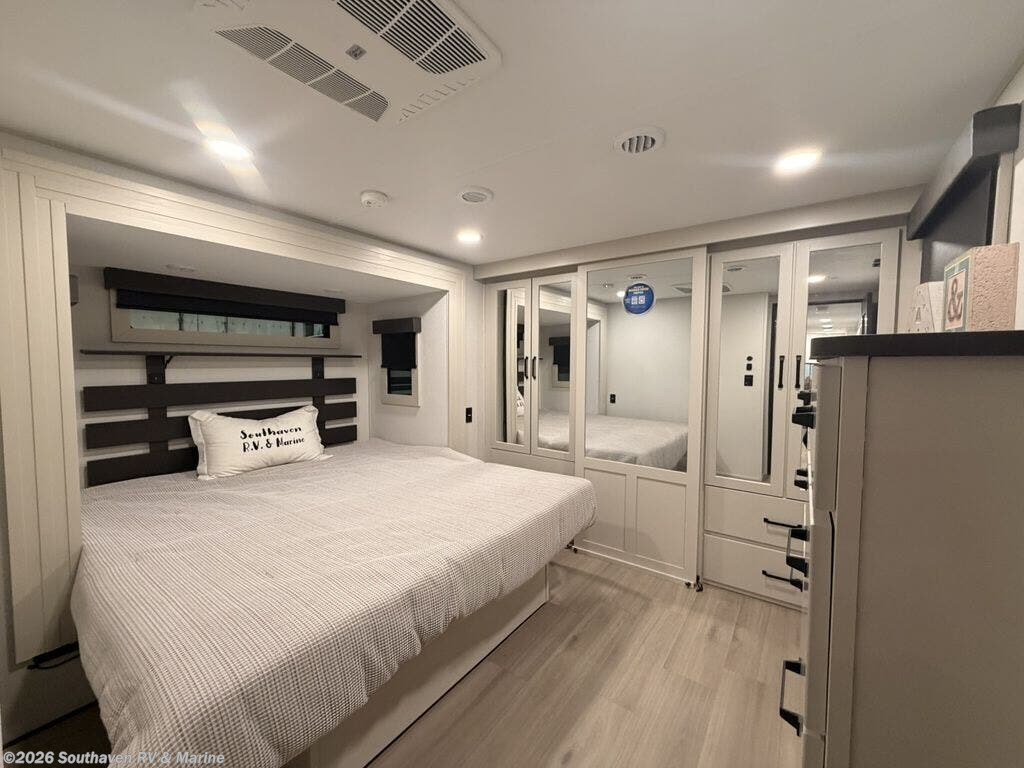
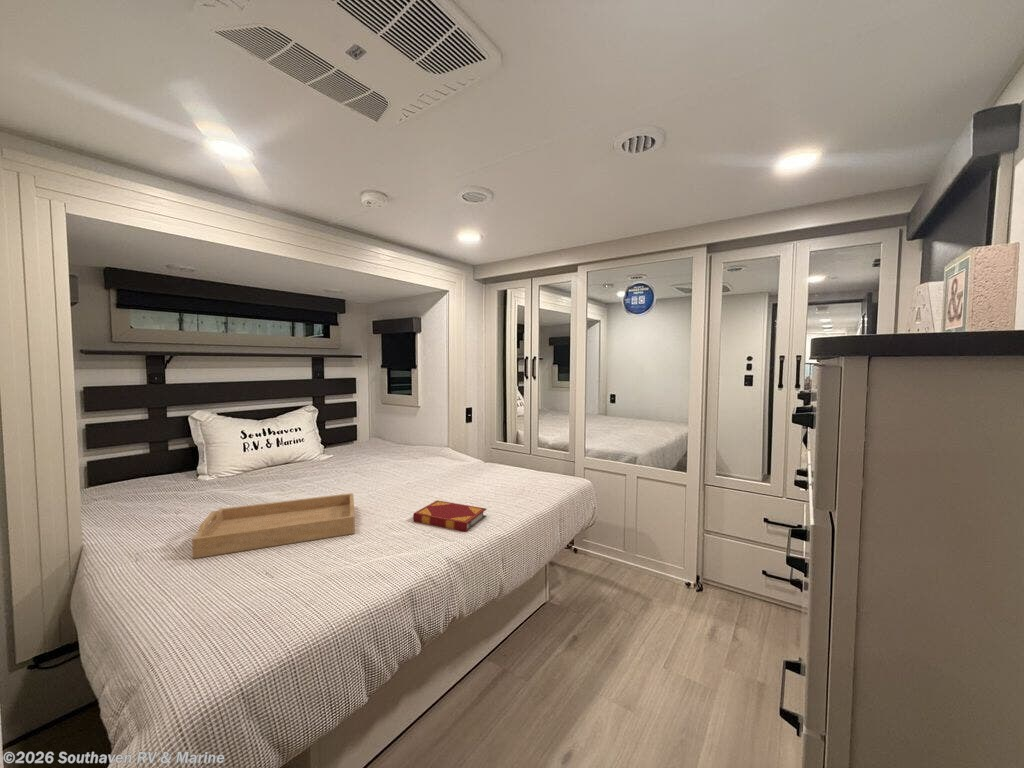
+ serving tray [191,492,356,559]
+ hardback book [412,499,487,533]
